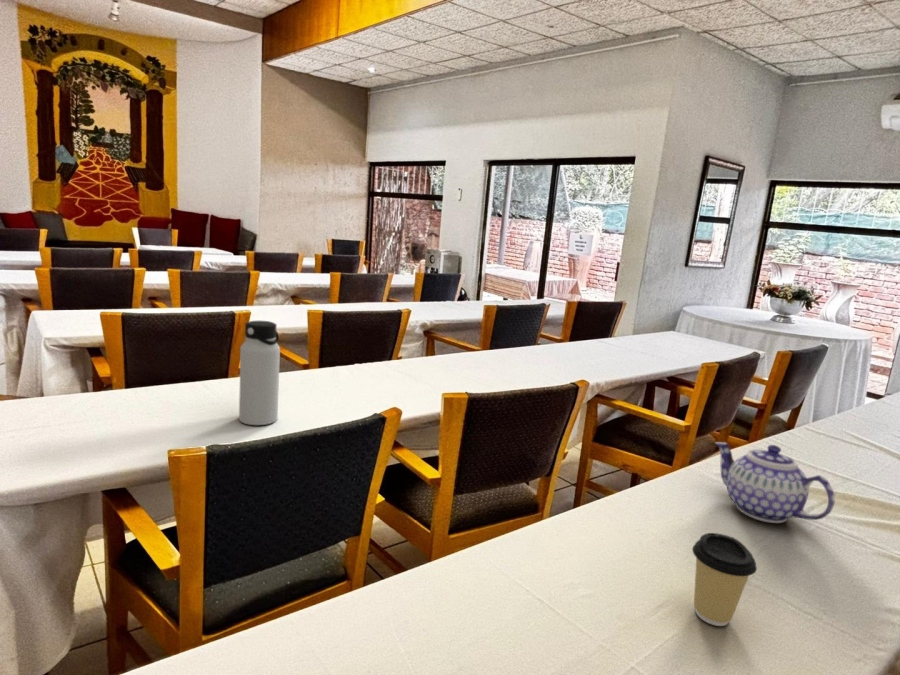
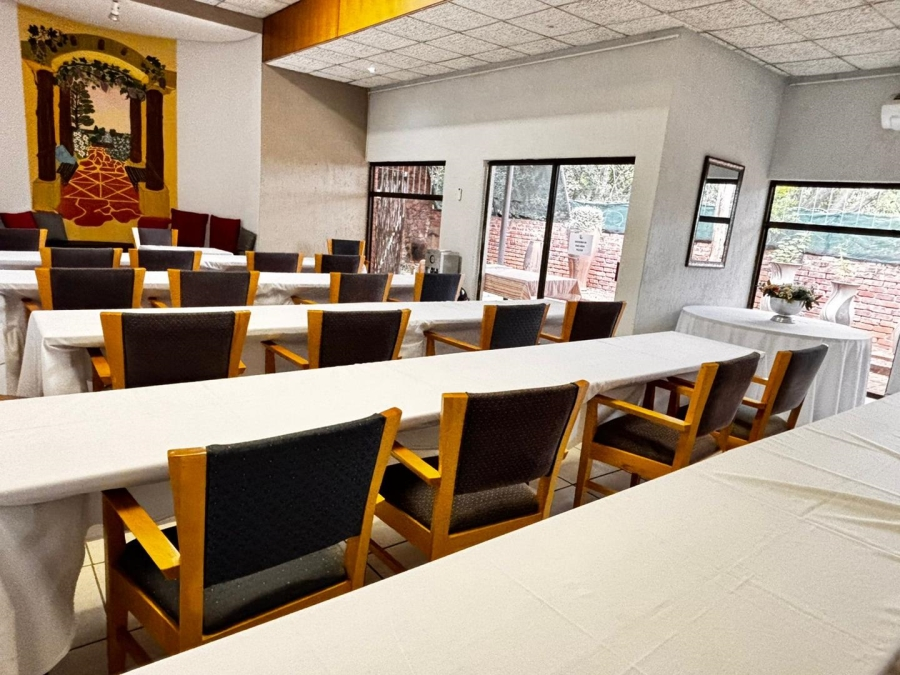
- coffee cup [691,532,758,627]
- teapot [714,441,836,524]
- water bottle [238,320,281,426]
